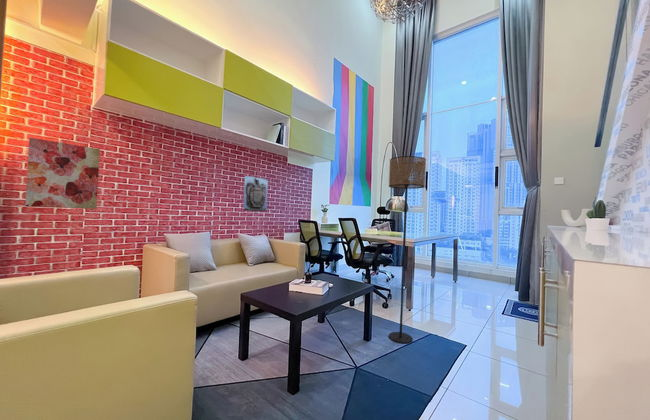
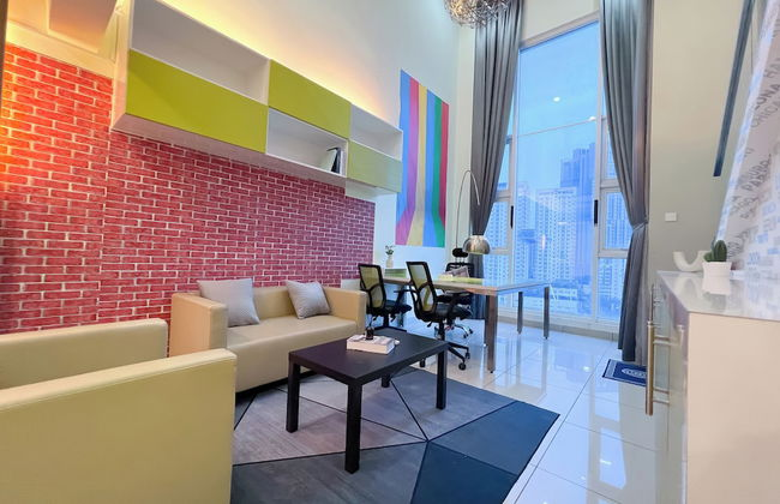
- floor lamp [388,155,427,344]
- wall sculpture [242,175,269,212]
- wall art [24,137,101,210]
